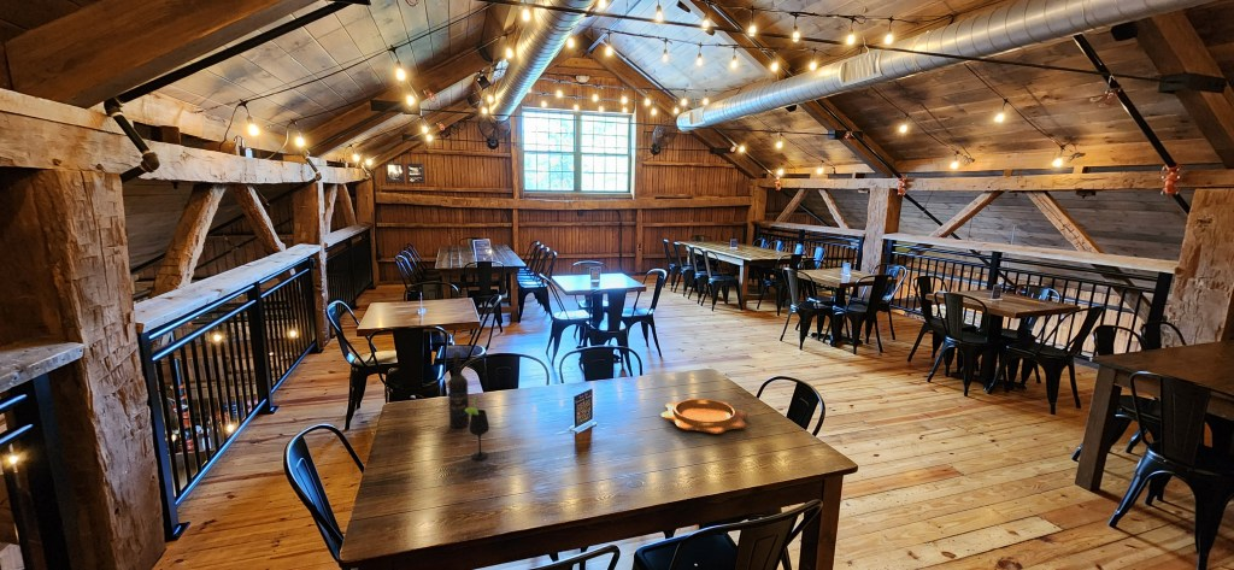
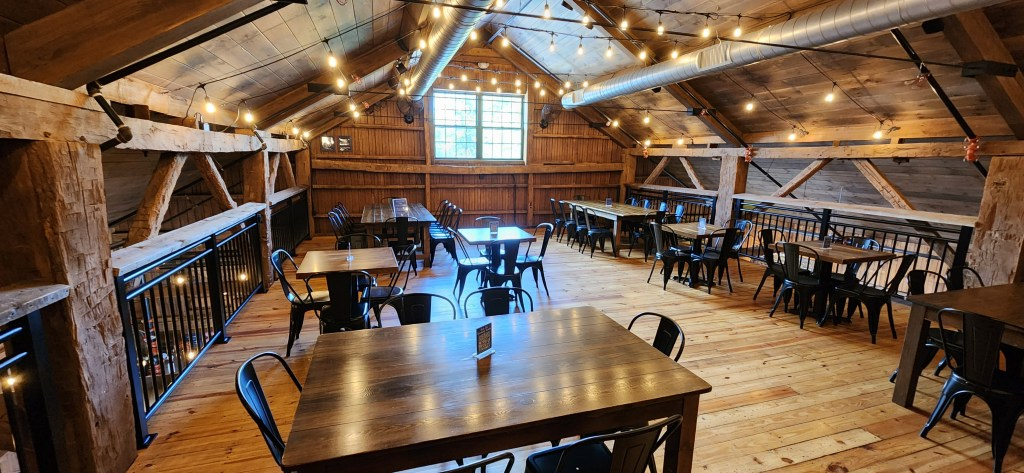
- wine glass [465,398,490,460]
- wine bottle [447,349,470,429]
- decorative bowl [660,396,750,435]
